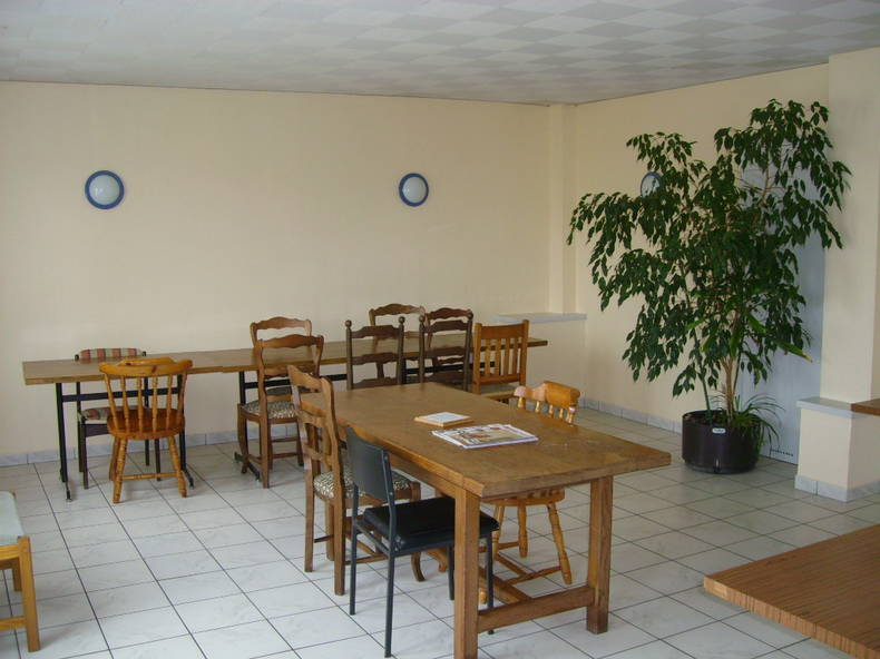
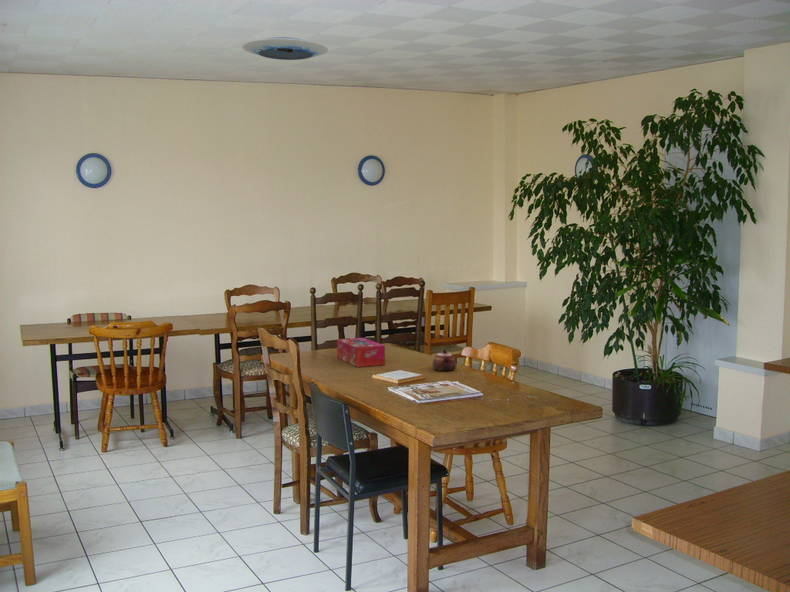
+ teapot [432,348,457,372]
+ dome light [241,36,329,61]
+ tissue box [336,337,386,368]
